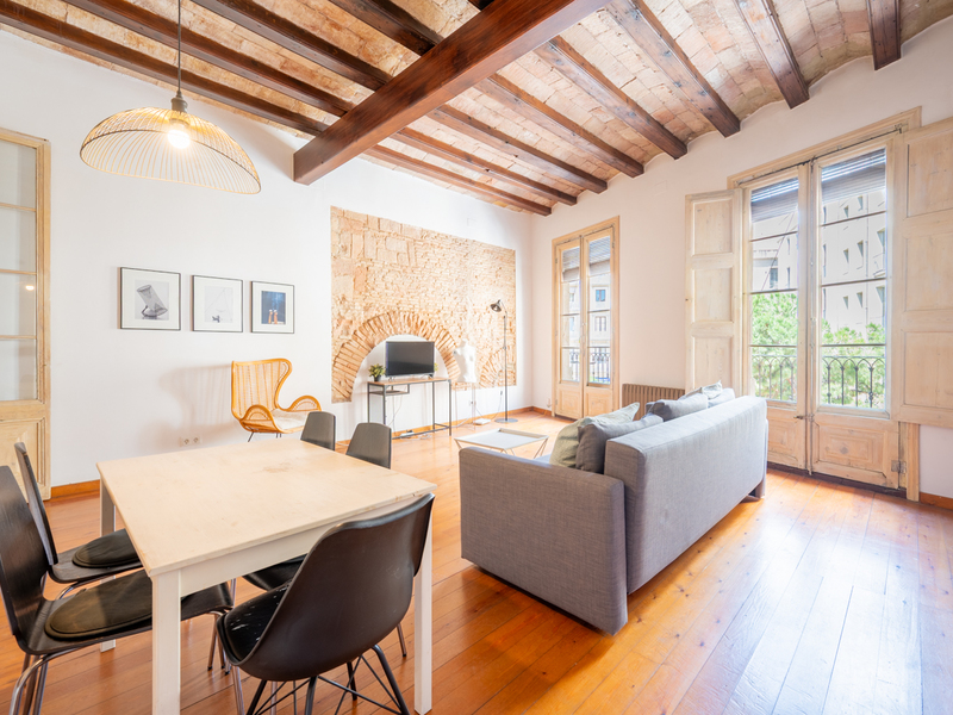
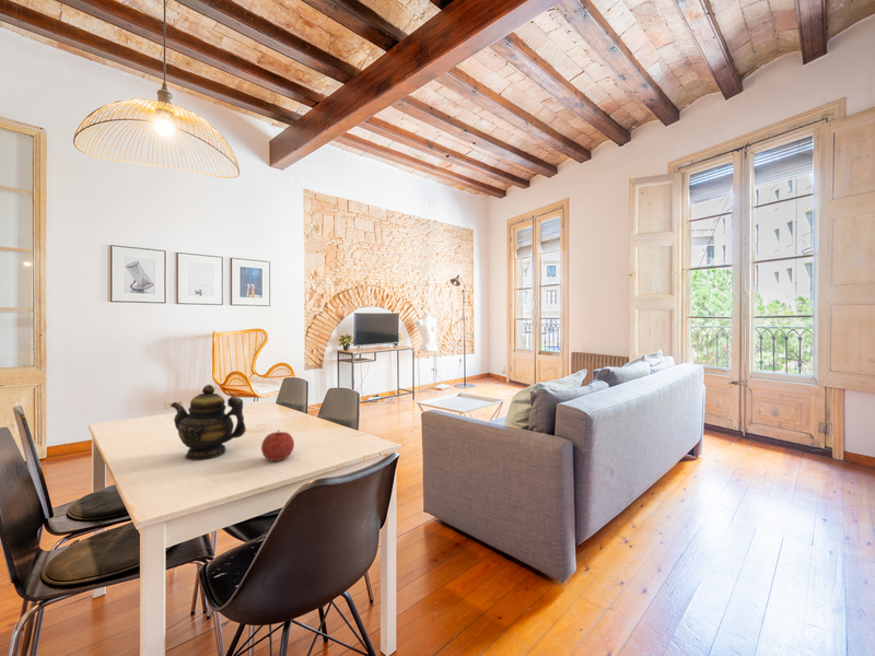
+ teapot [170,384,247,461]
+ fruit [260,429,295,462]
